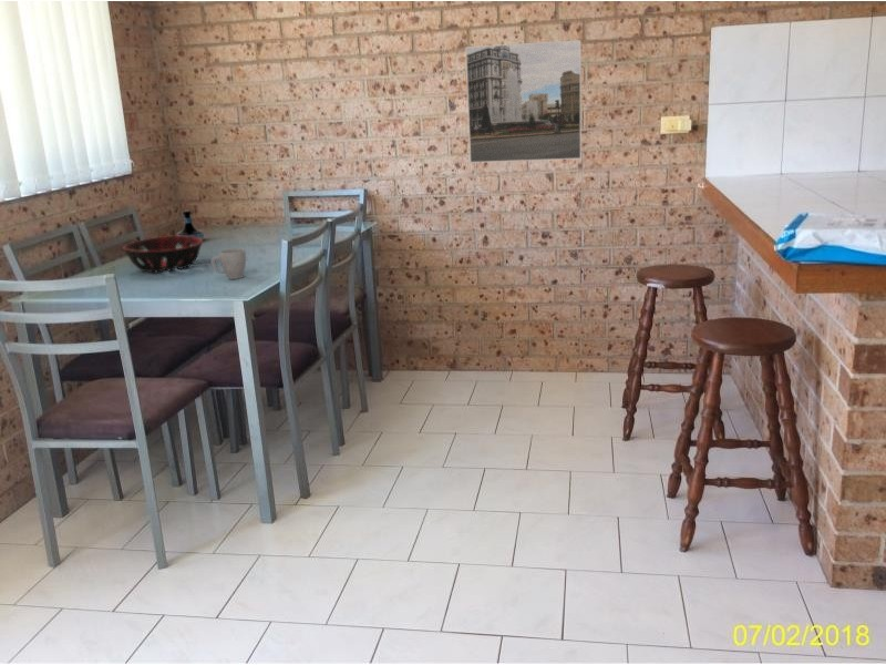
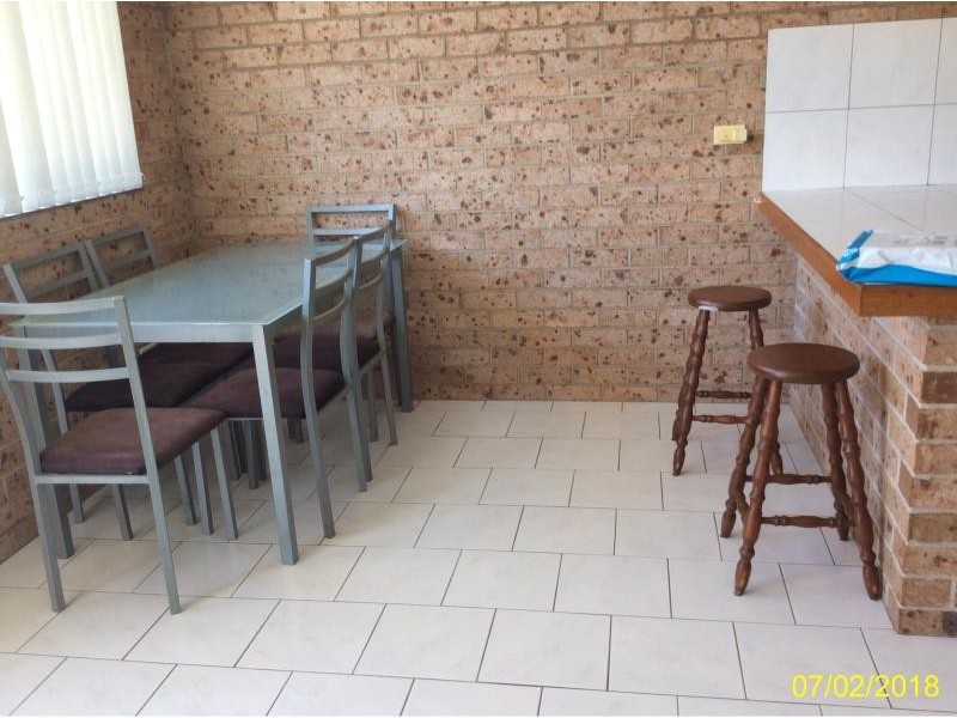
- tequila bottle [176,209,205,241]
- mug [210,247,247,280]
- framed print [464,39,583,164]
- decorative bowl [121,235,205,273]
